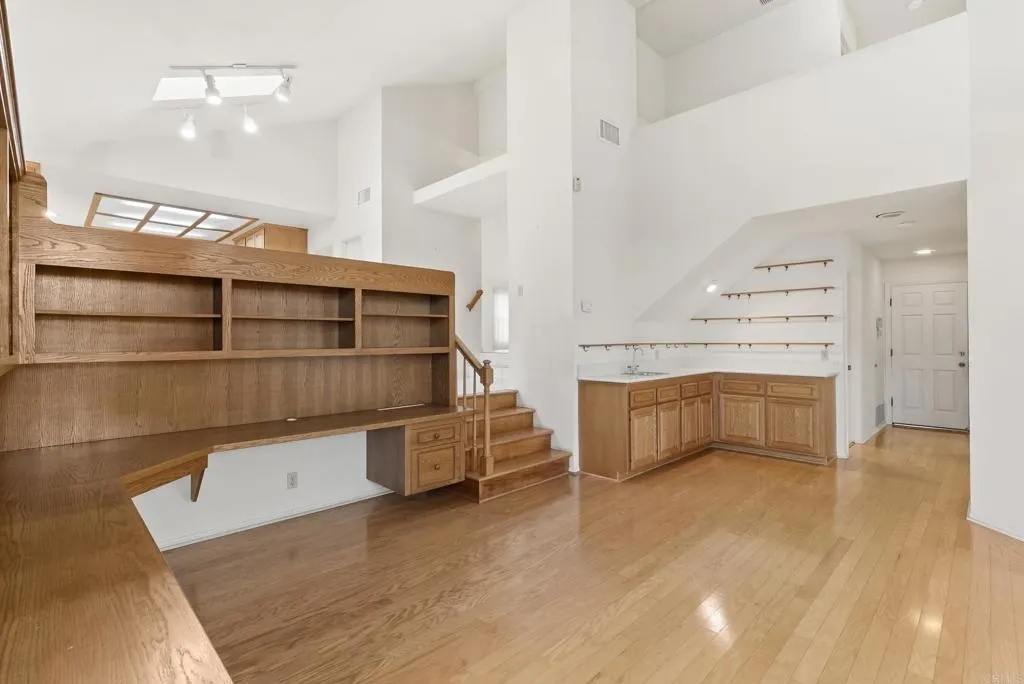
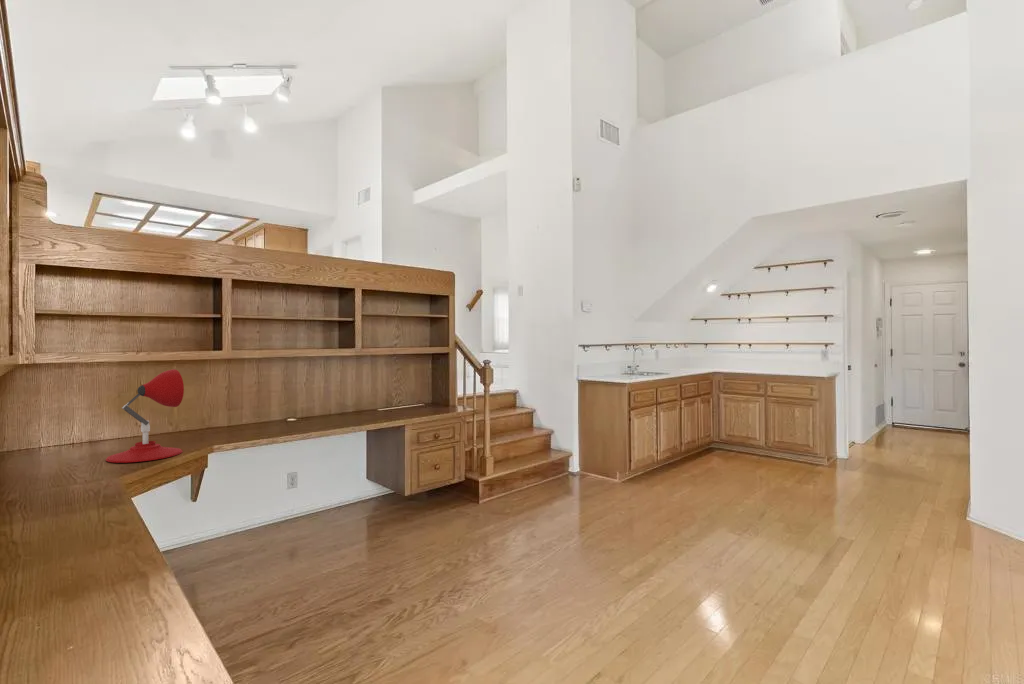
+ desk lamp [105,368,185,464]
